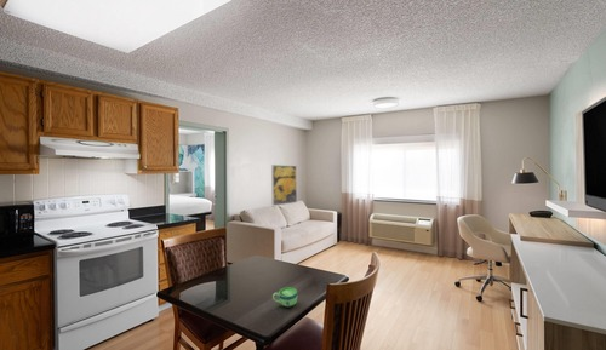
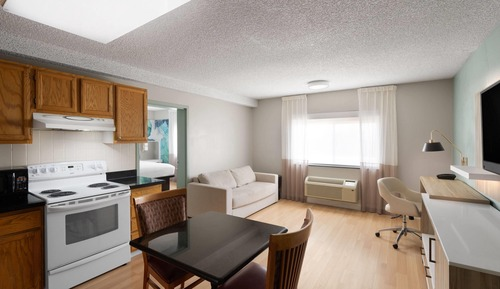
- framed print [270,163,298,207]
- cup [271,286,298,308]
